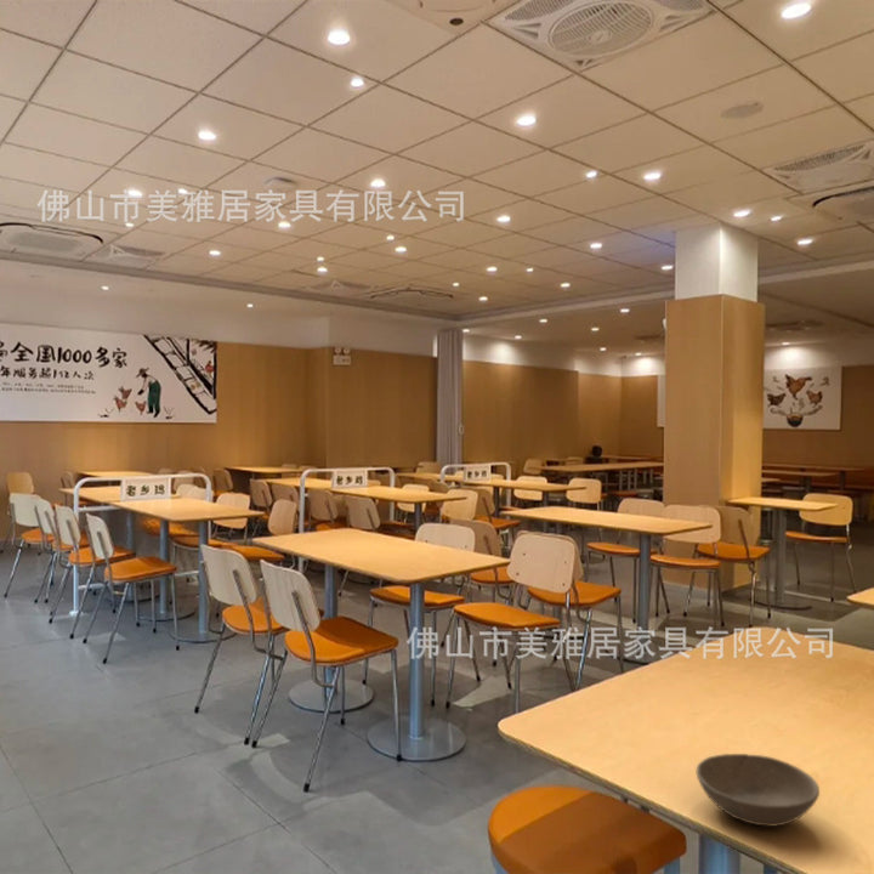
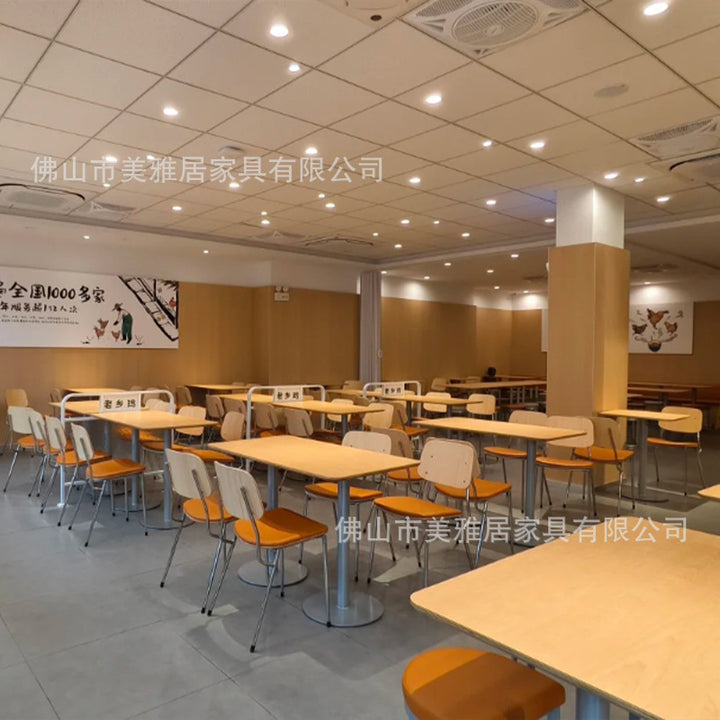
- soup bowl [696,753,821,828]
